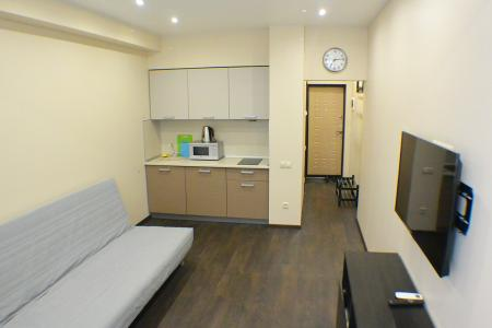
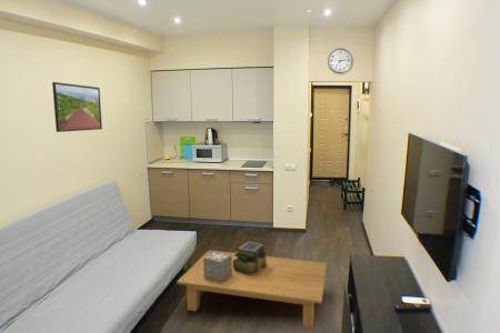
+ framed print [51,81,103,133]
+ coffee table [176,249,328,331]
+ stack of books [233,241,269,275]
+ decorative box [203,250,232,282]
